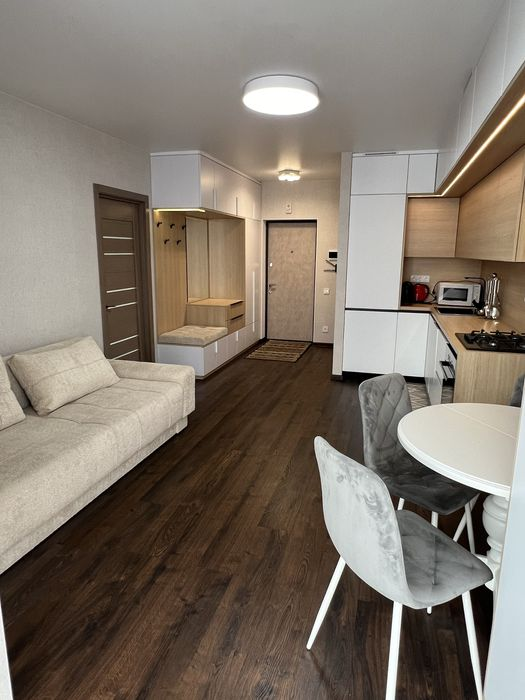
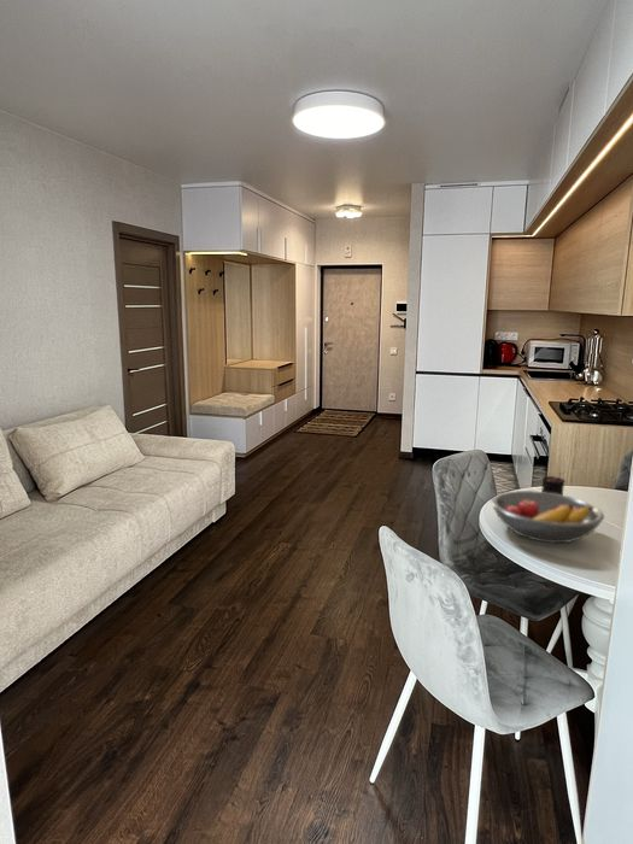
+ candle [540,470,567,496]
+ fruit bowl [490,490,605,544]
